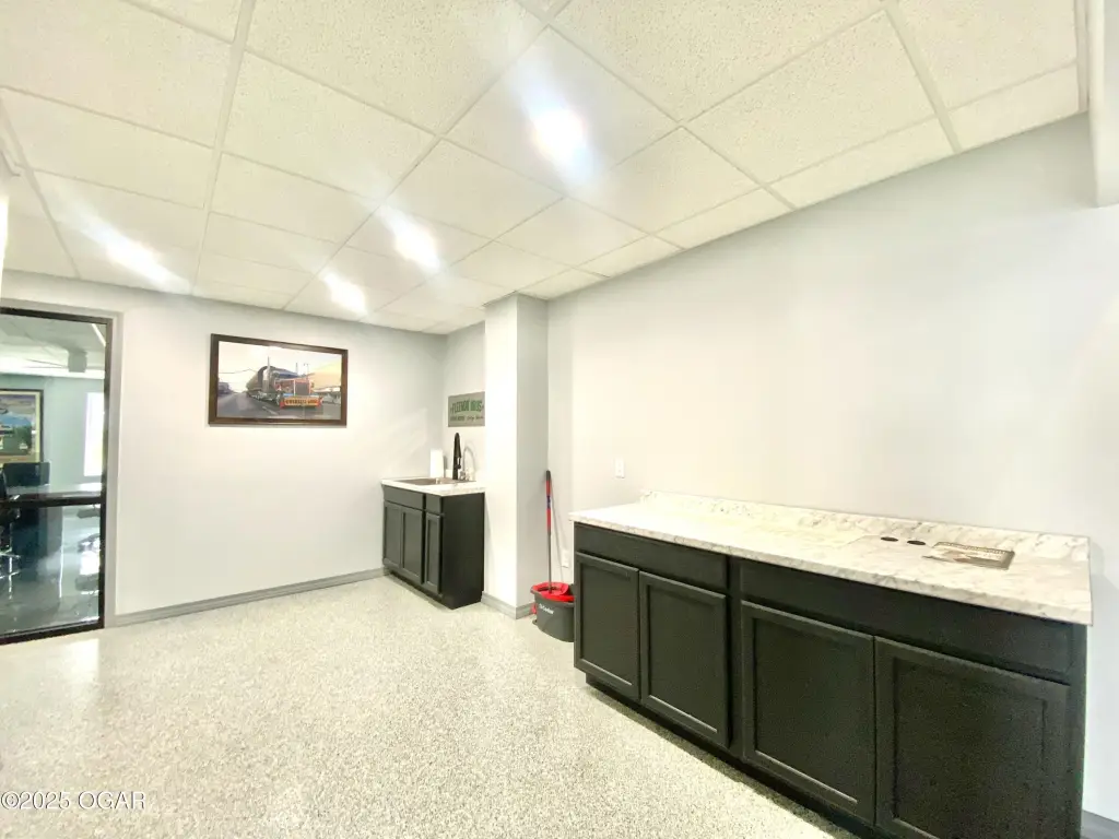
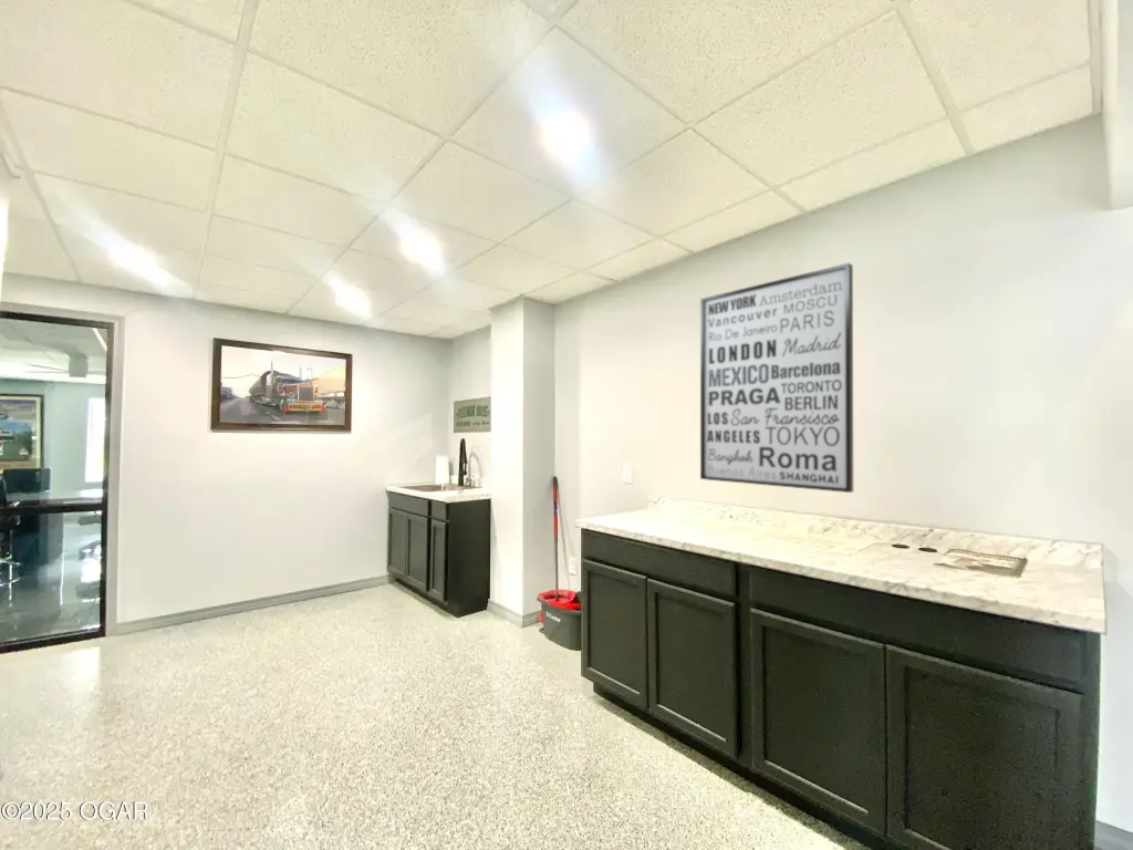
+ wall art [699,262,854,494]
